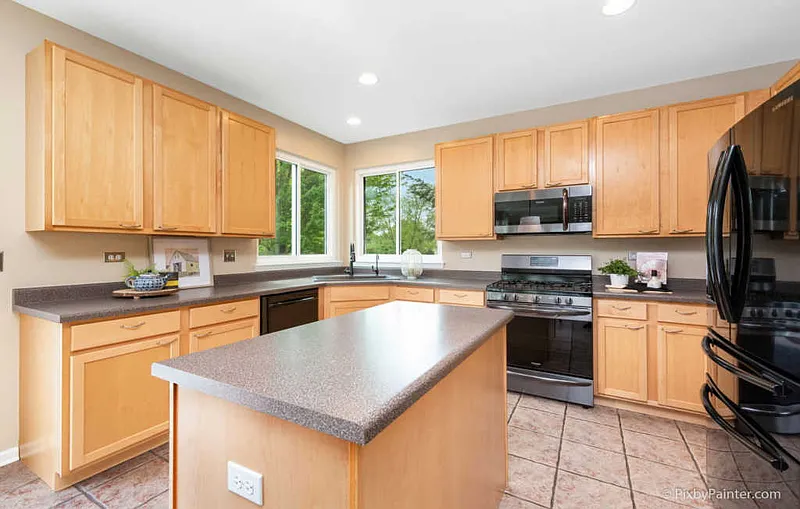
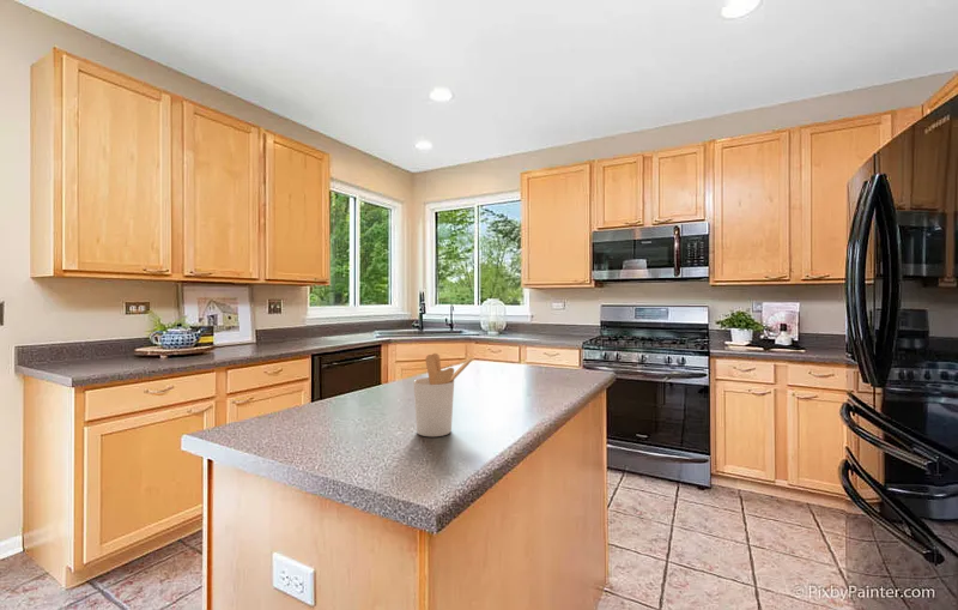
+ utensil holder [412,352,473,437]
